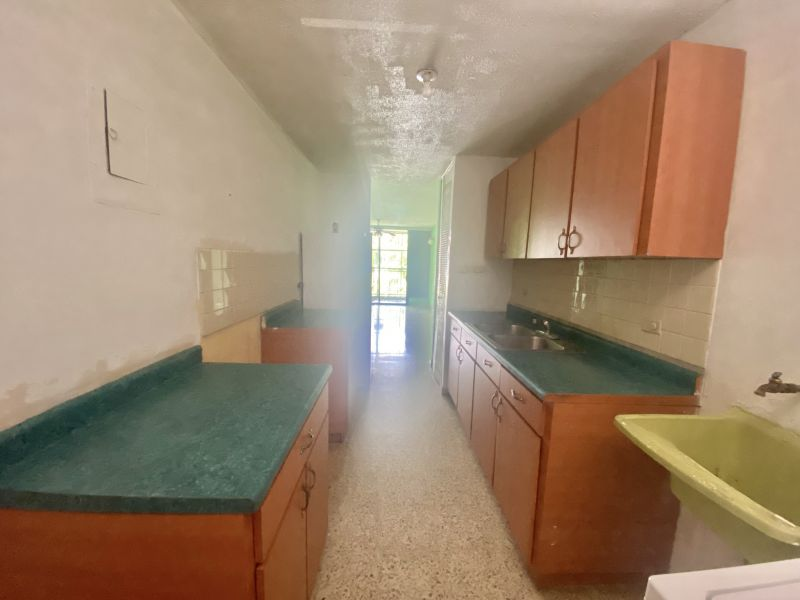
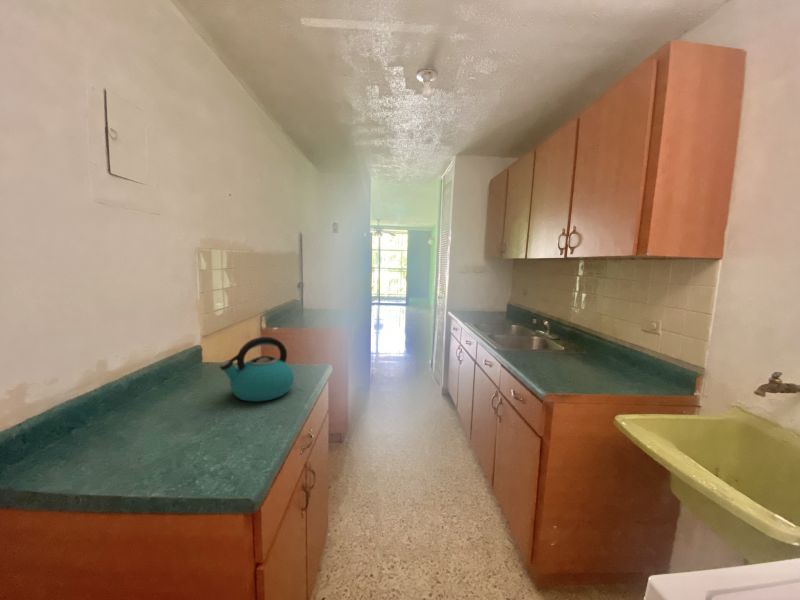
+ kettle [219,336,295,403]
